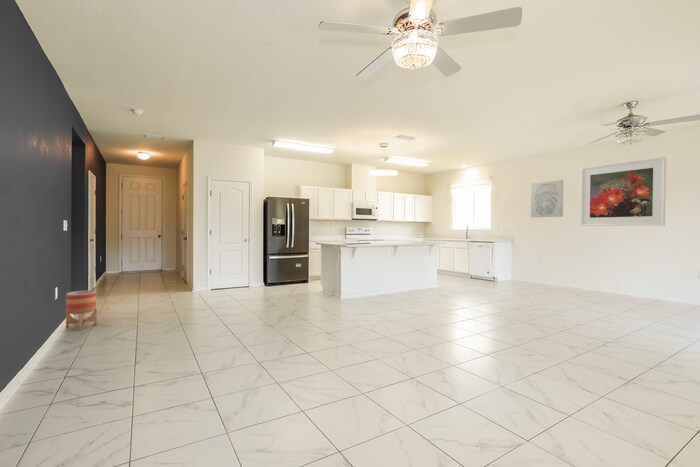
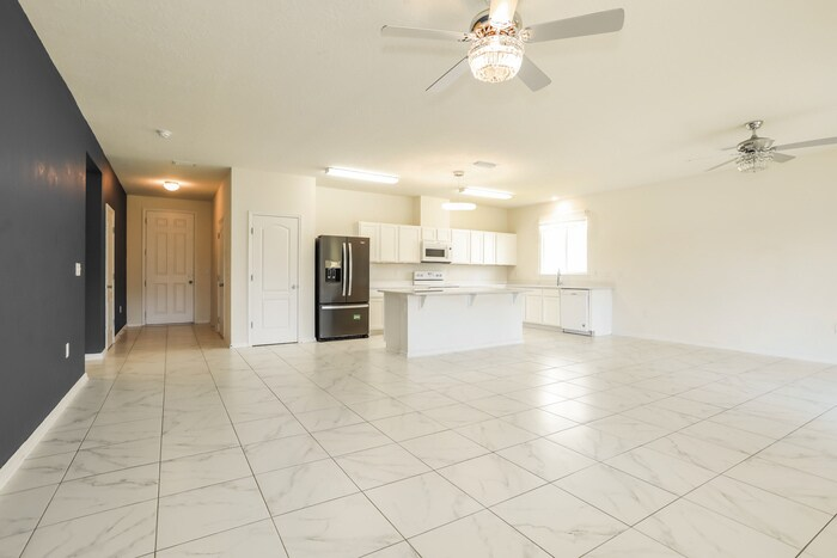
- planter [65,289,98,331]
- wall art [530,179,564,218]
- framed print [579,156,667,227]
